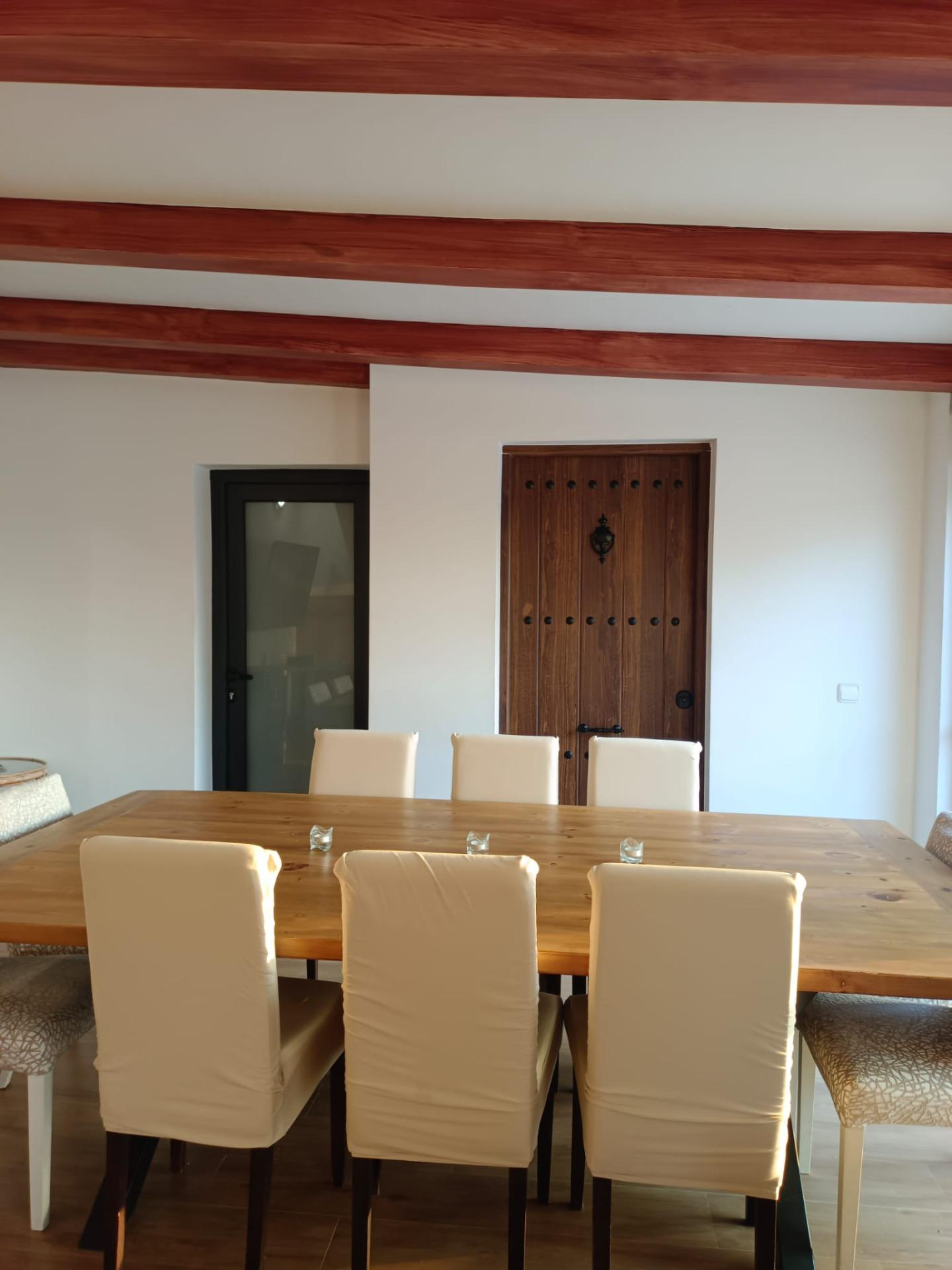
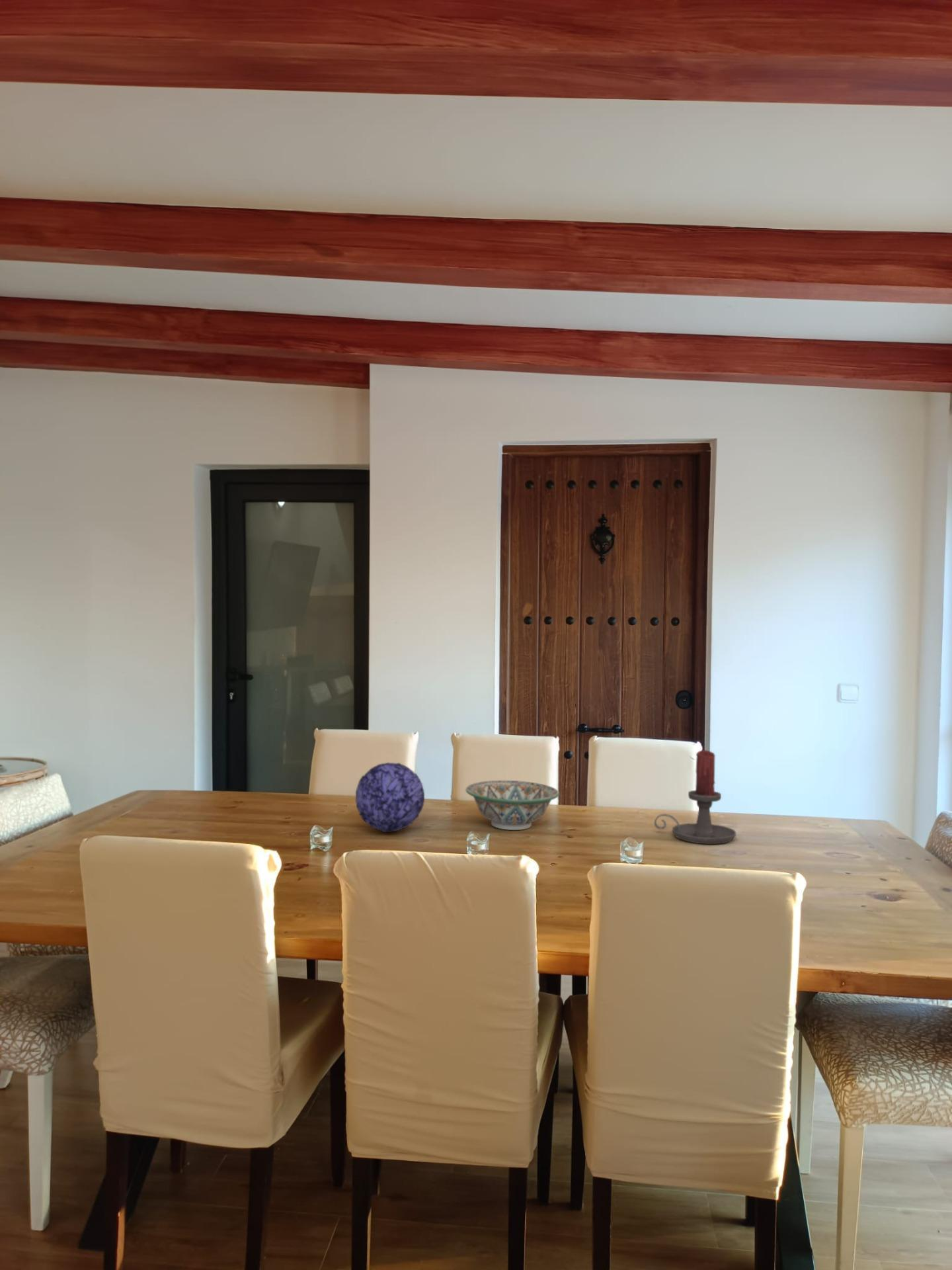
+ decorative ball [355,762,425,833]
+ decorative bowl [465,780,560,831]
+ candle holder [654,749,736,845]
